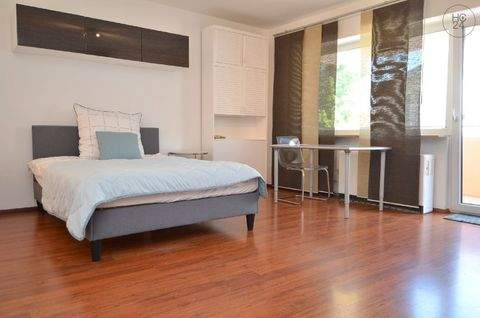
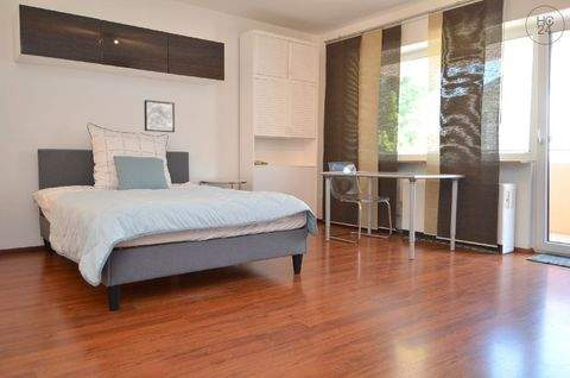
+ wall art [144,99,176,133]
